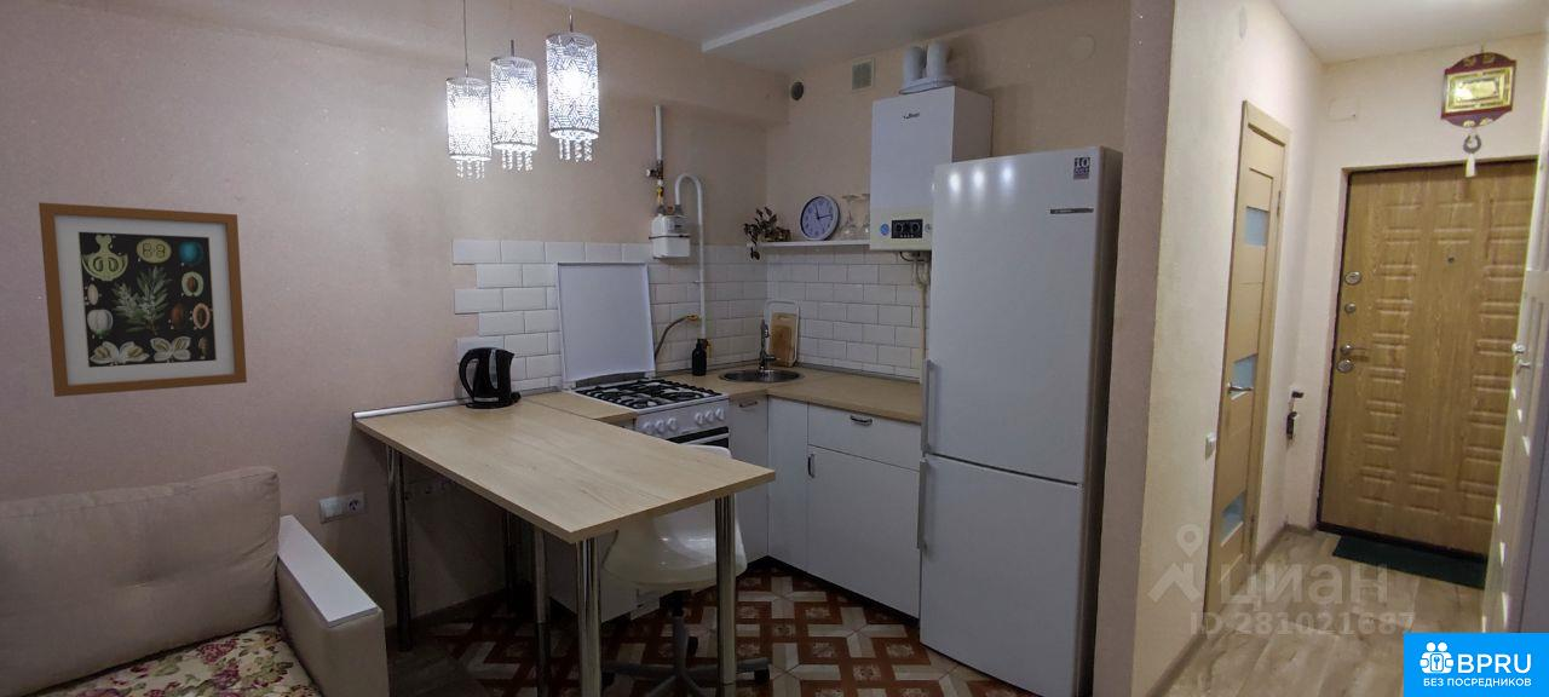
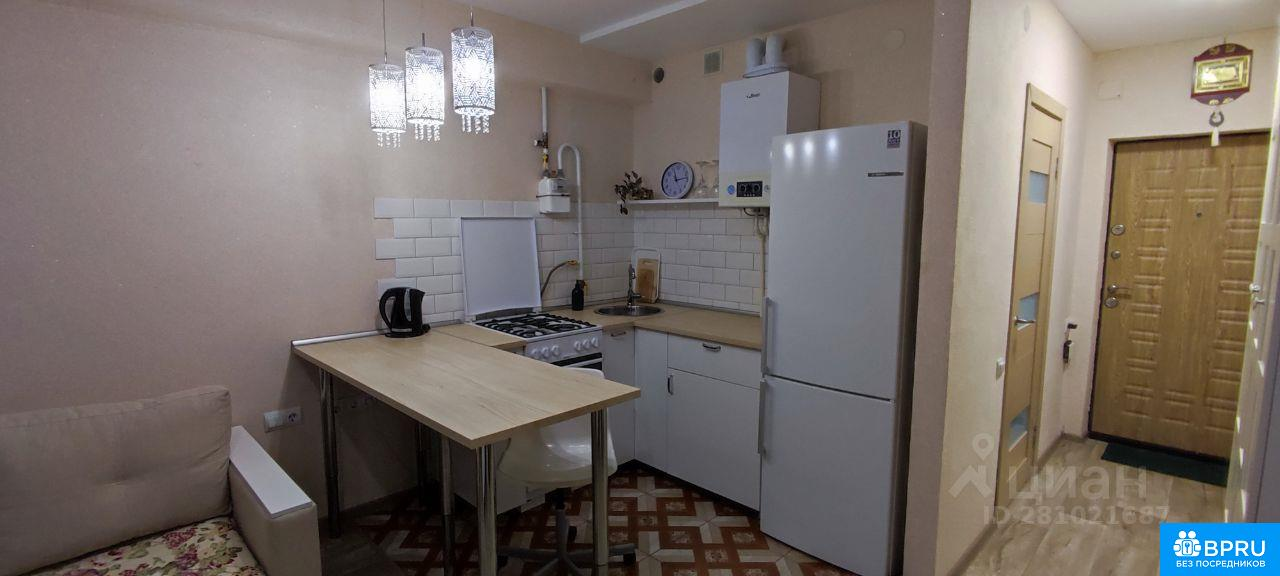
- wall art [38,201,248,398]
